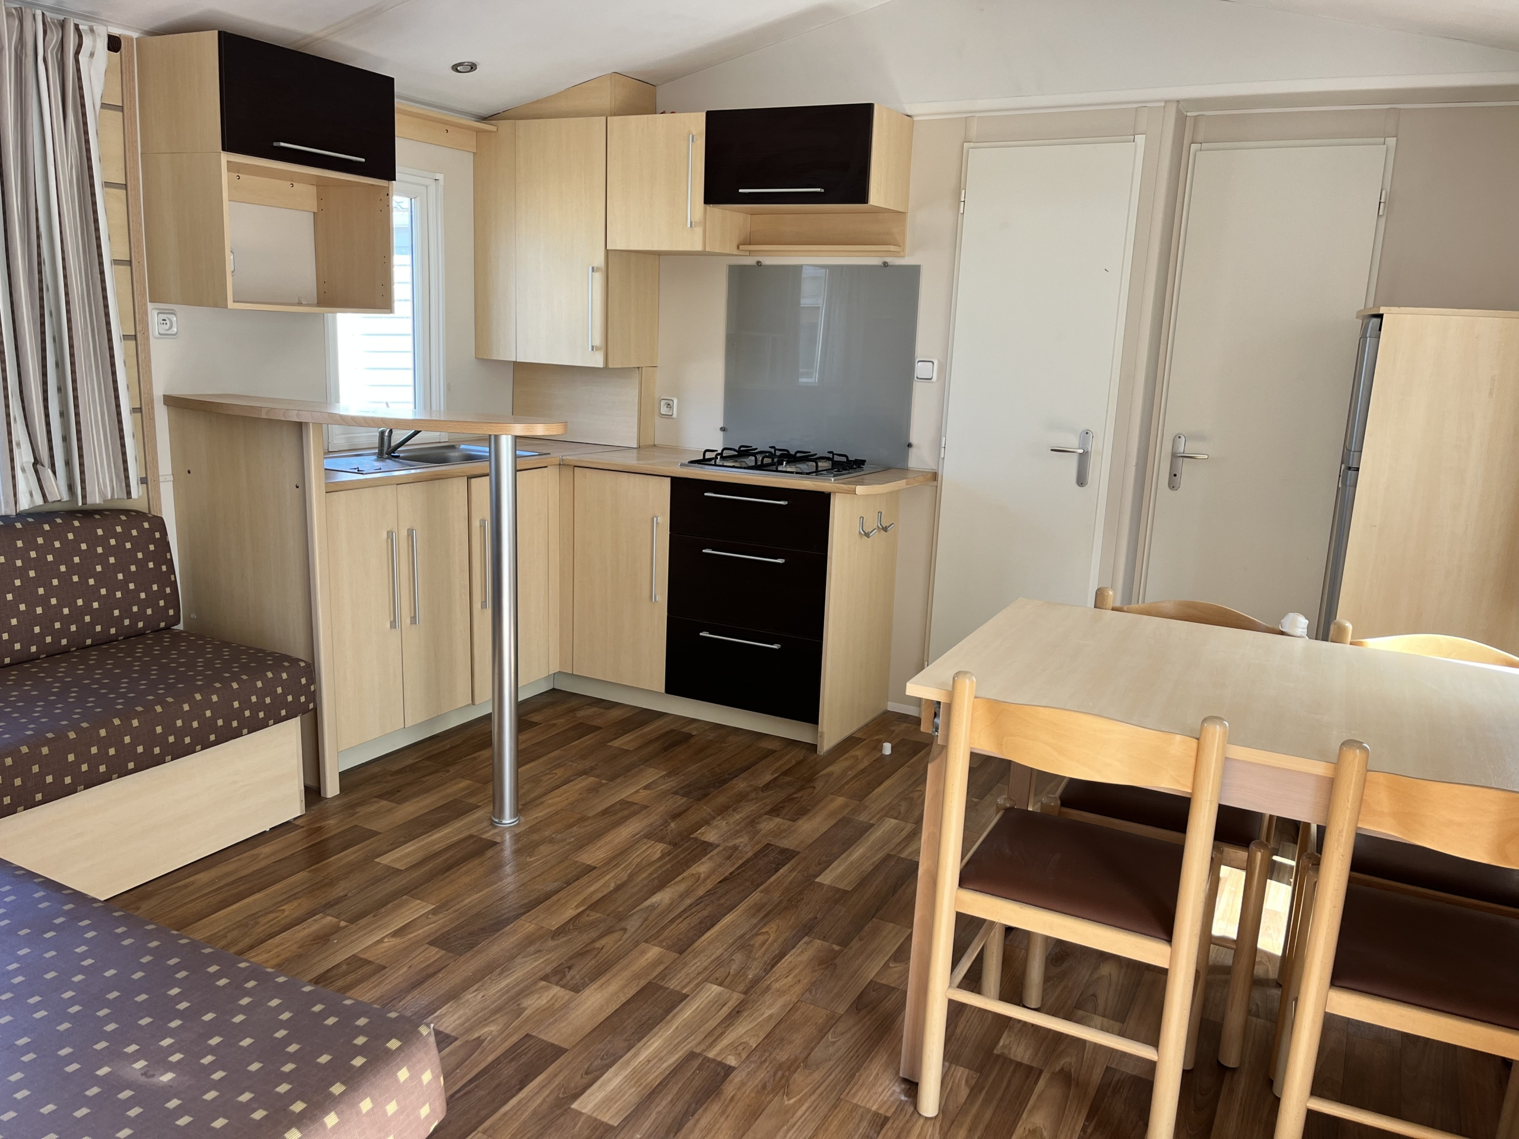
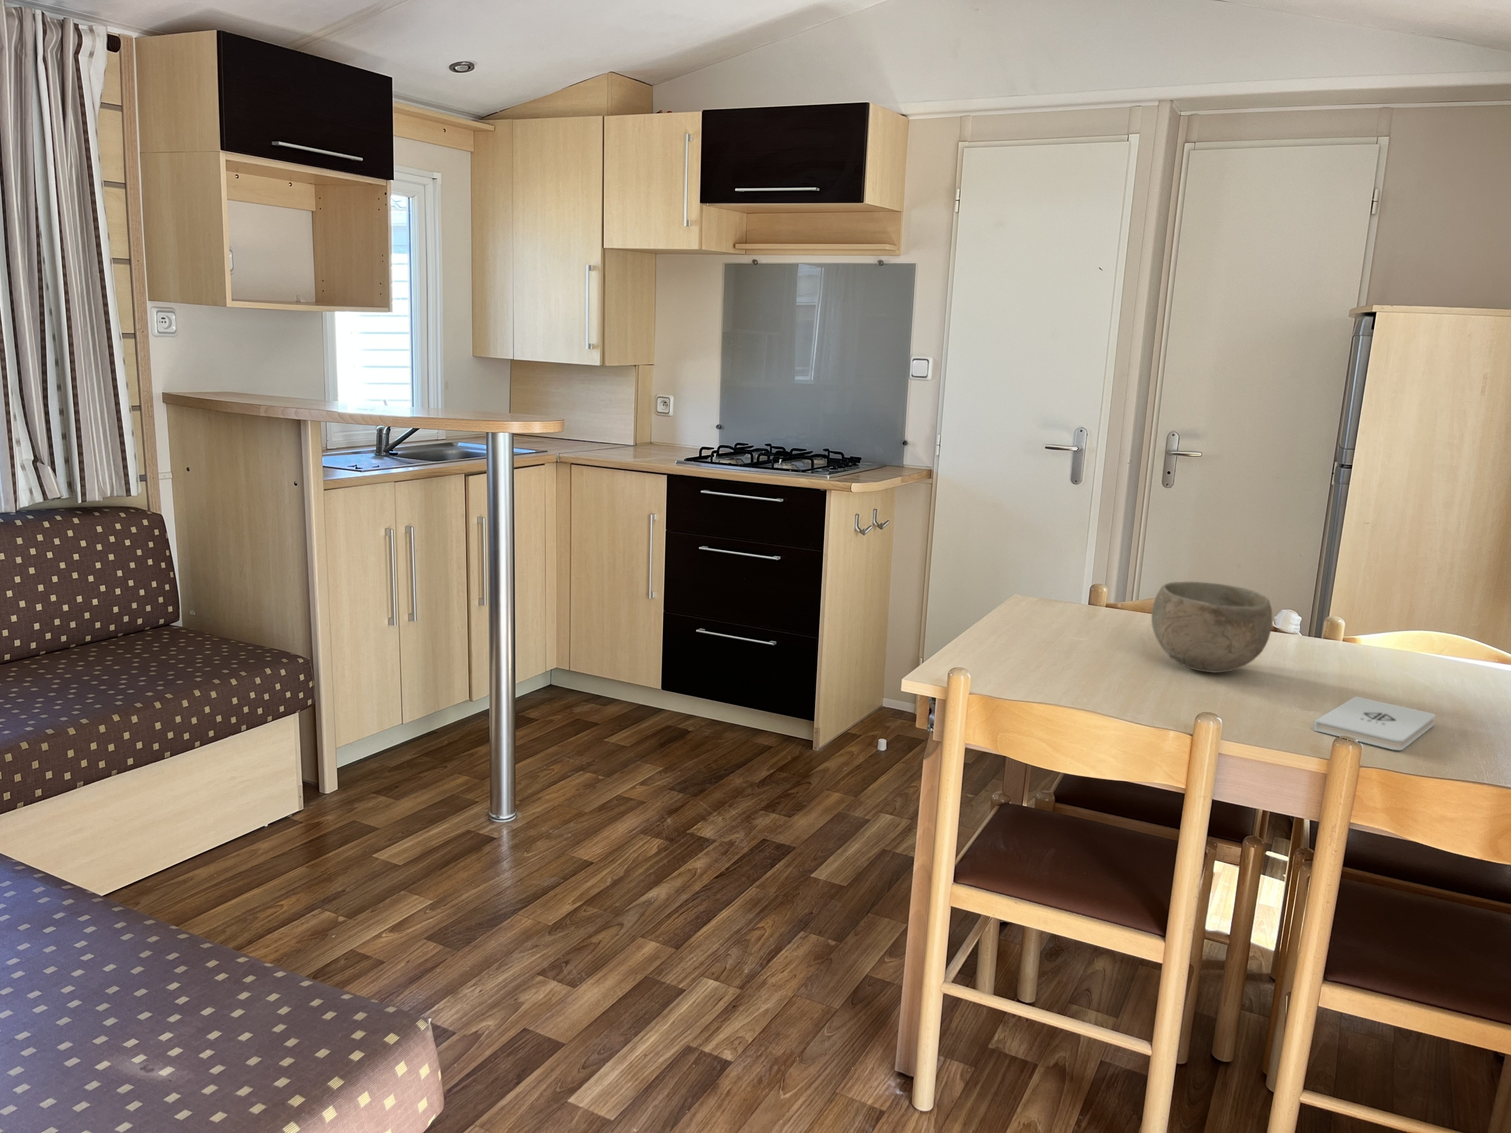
+ notepad [1313,696,1436,751]
+ bowl [1151,581,1273,674]
